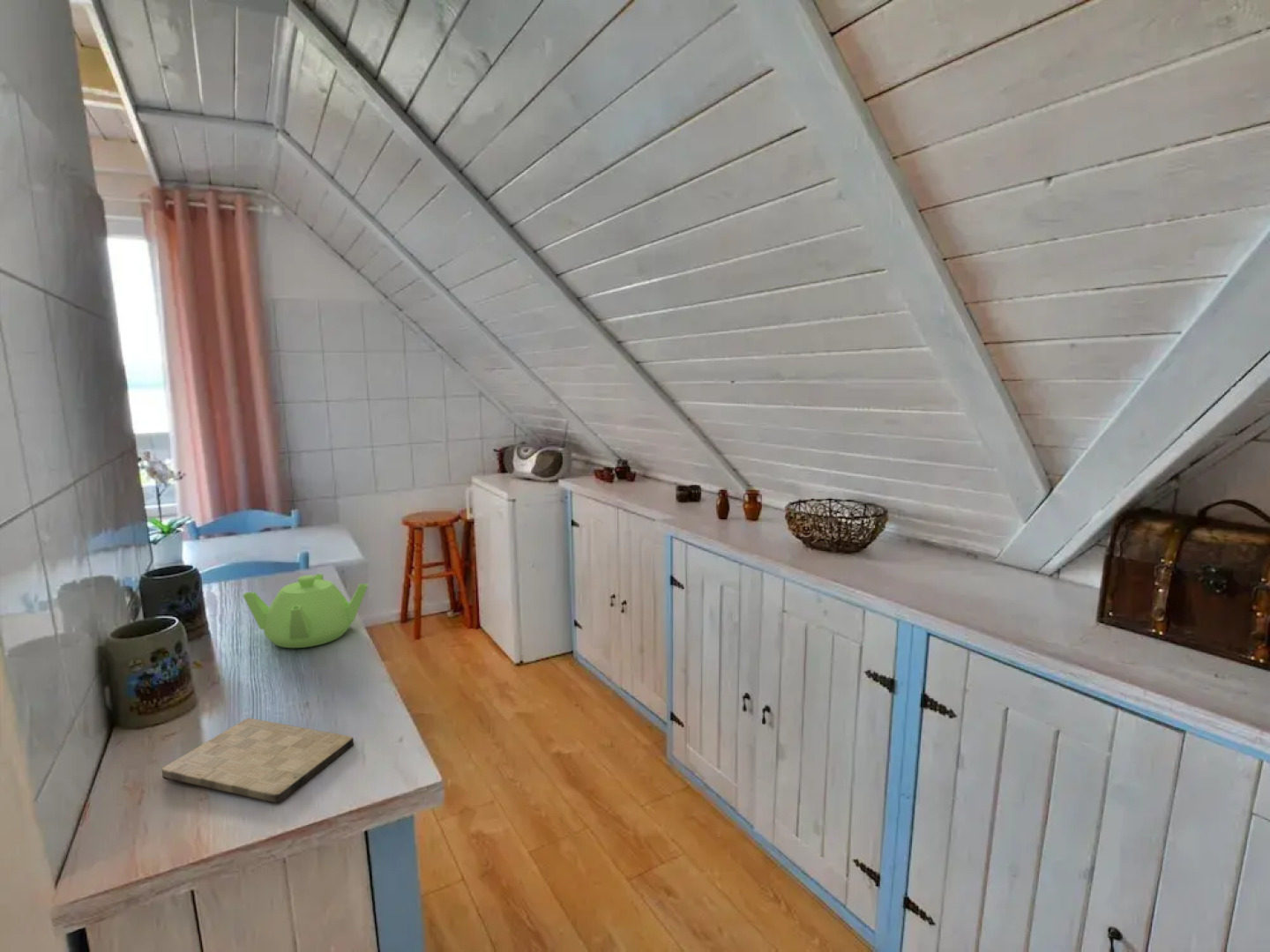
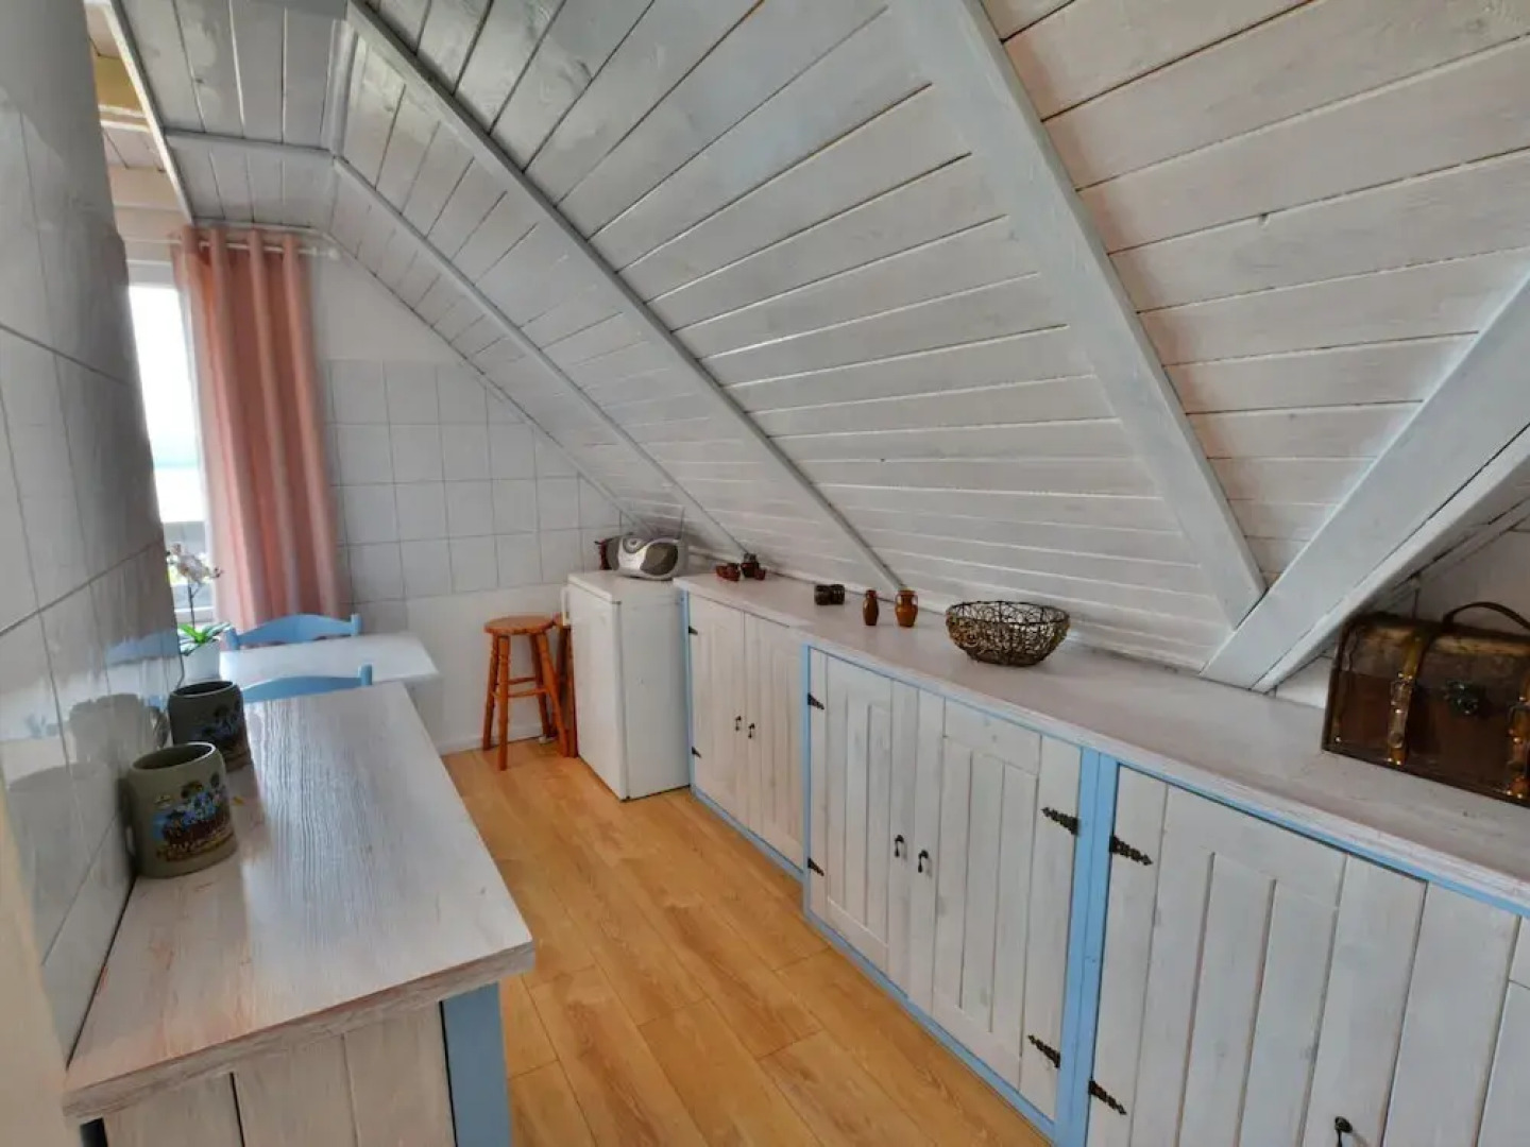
- cutting board [161,718,355,804]
- teapot [243,573,369,649]
